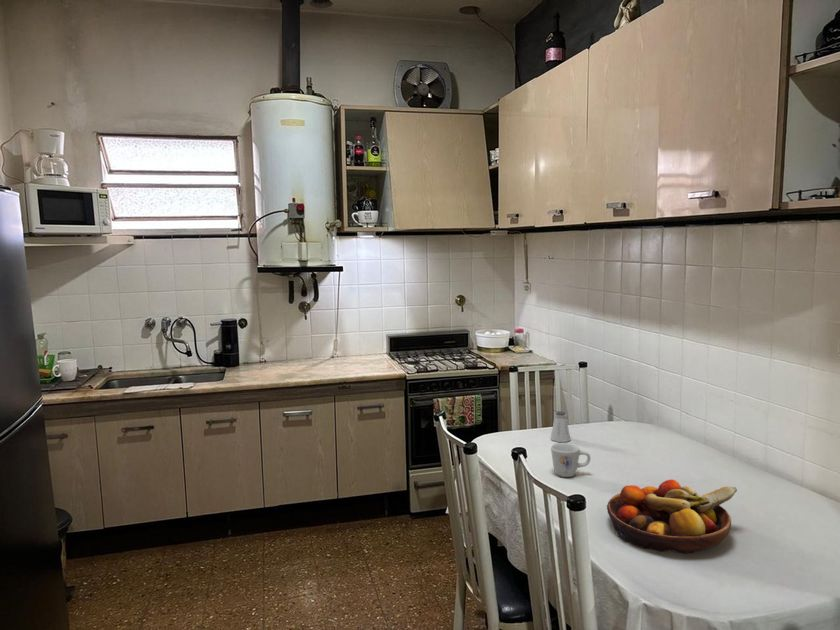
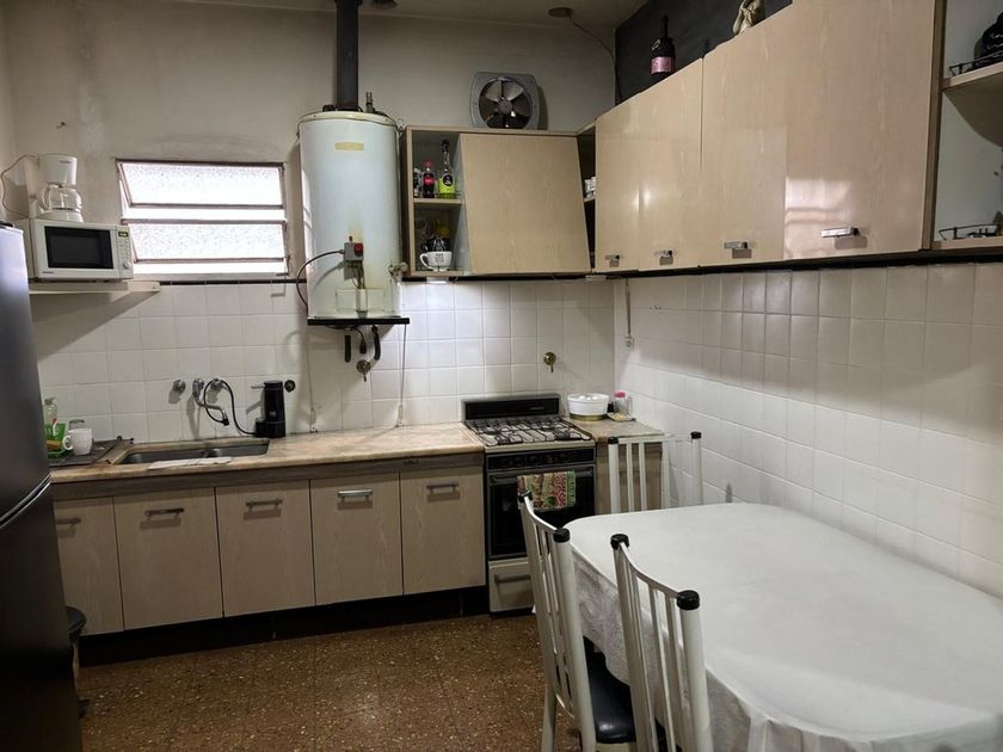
- fruit bowl [606,478,738,555]
- saltshaker [550,410,572,443]
- mug [550,442,591,478]
